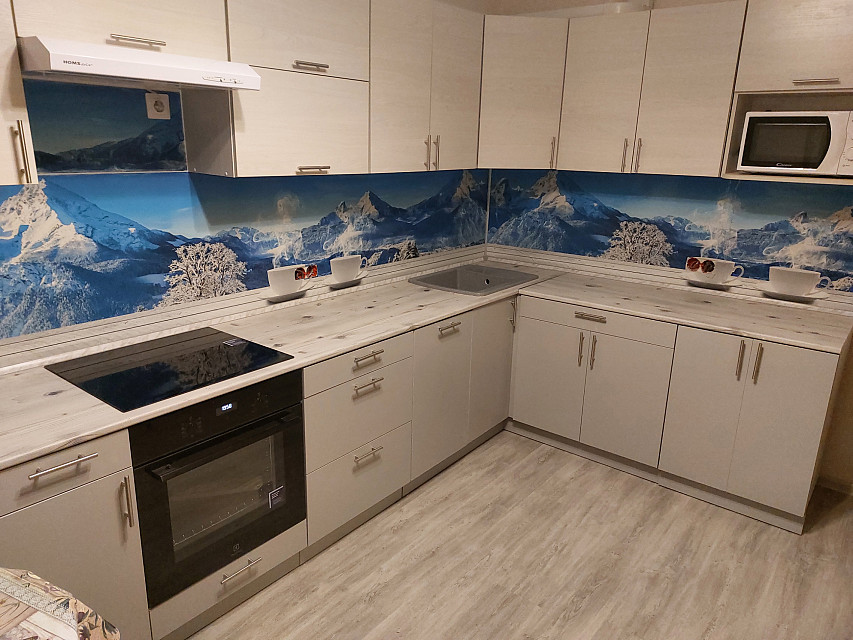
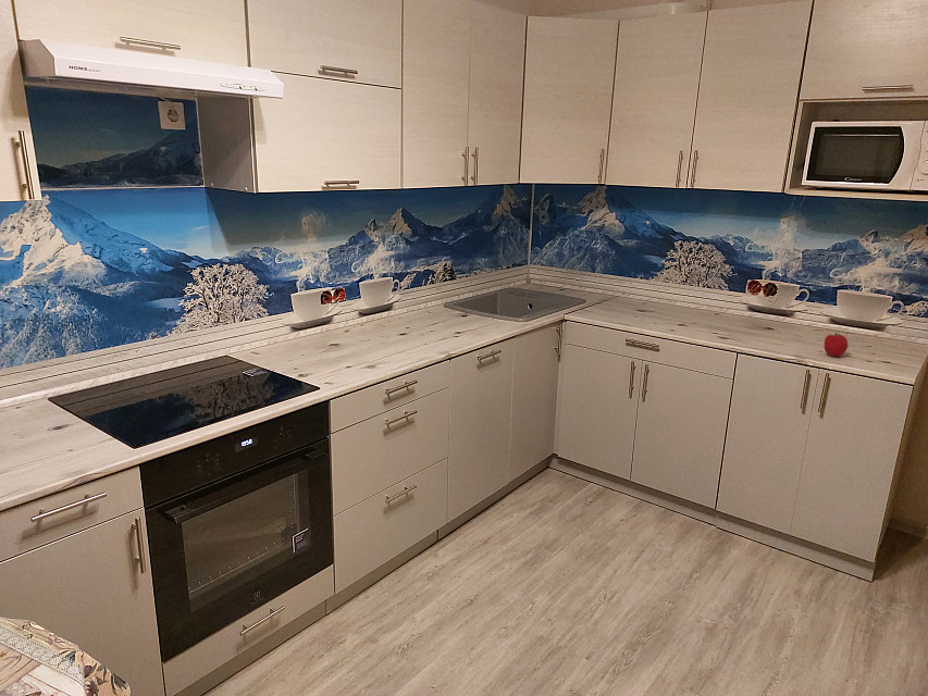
+ fruit [824,332,849,358]
